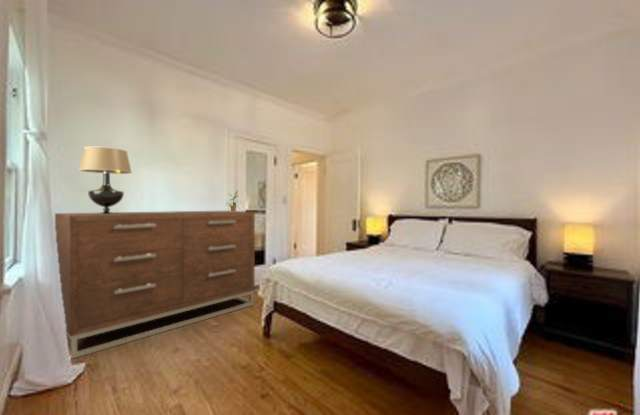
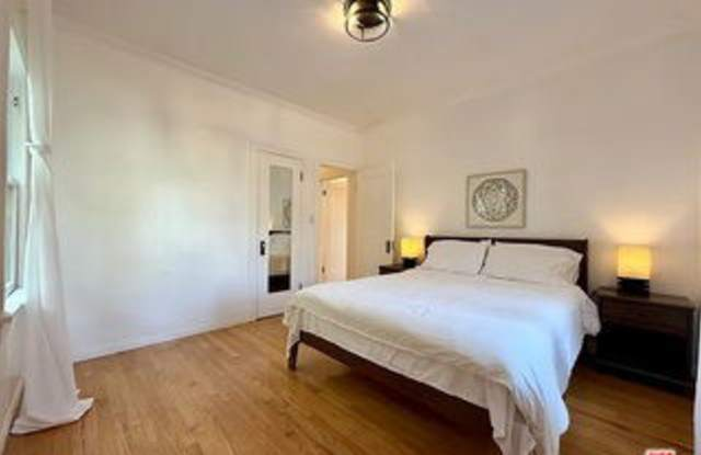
- potted plant [224,189,244,211]
- dresser [54,210,256,360]
- table lamp [78,146,133,214]
